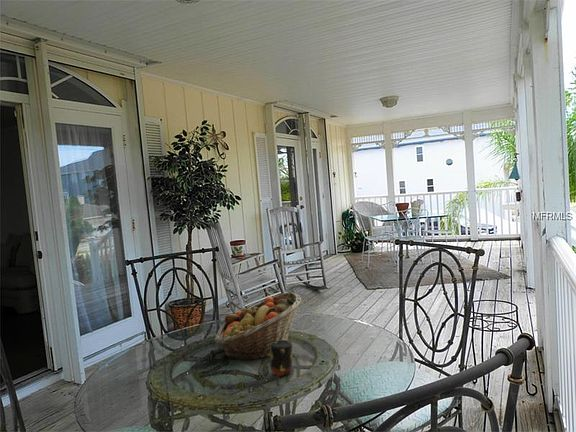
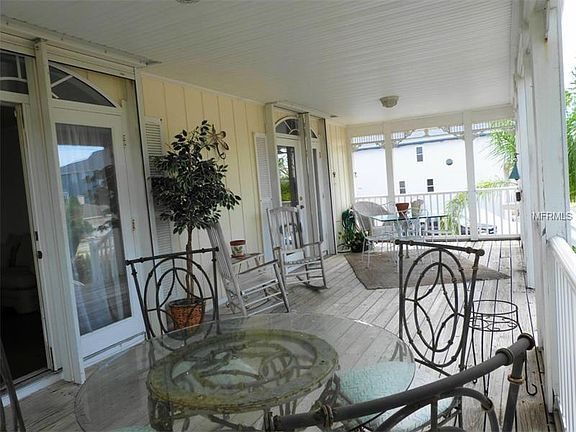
- mug [269,340,293,377]
- fruit basket [214,291,302,361]
